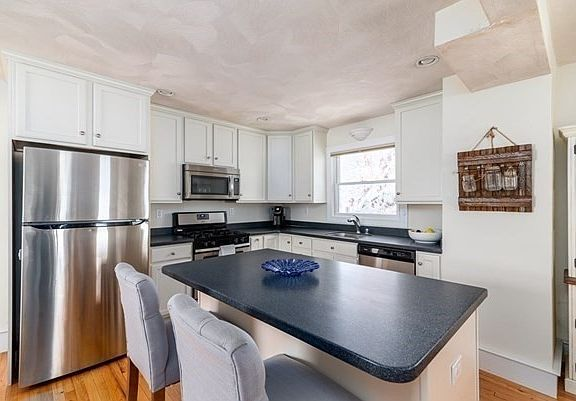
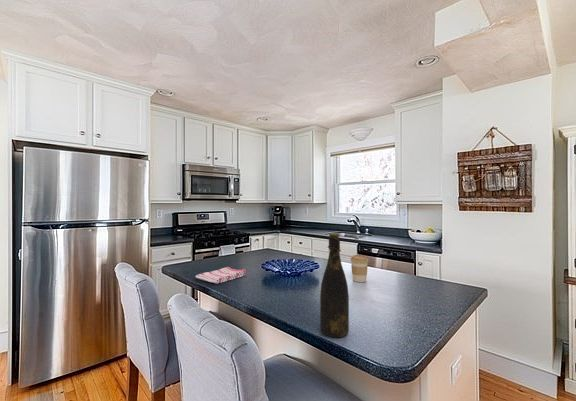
+ coffee cup [350,254,370,283]
+ dish towel [194,266,247,285]
+ bottle [319,232,350,338]
